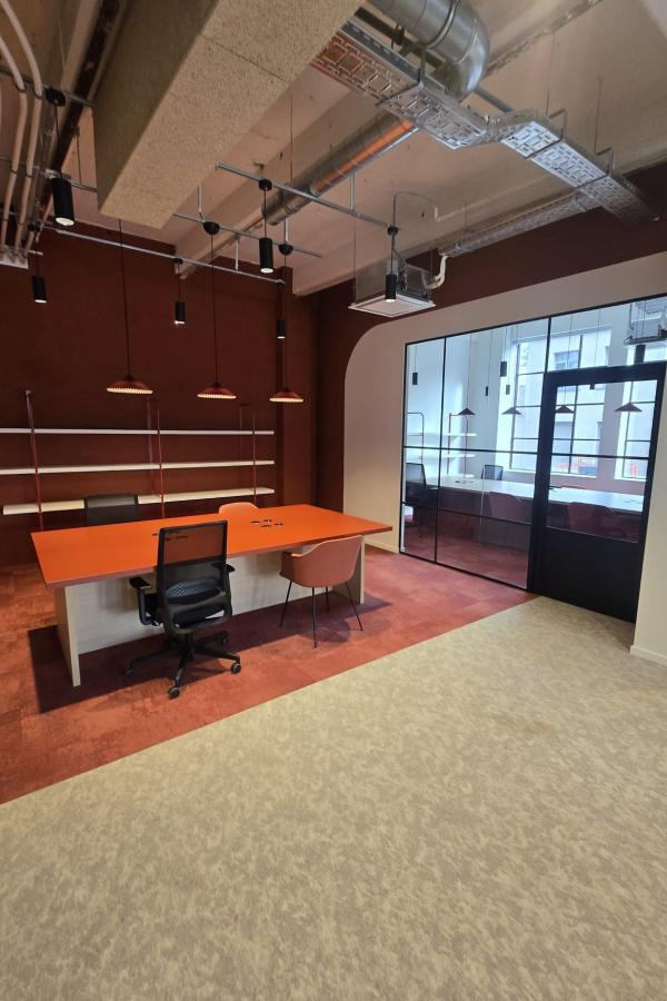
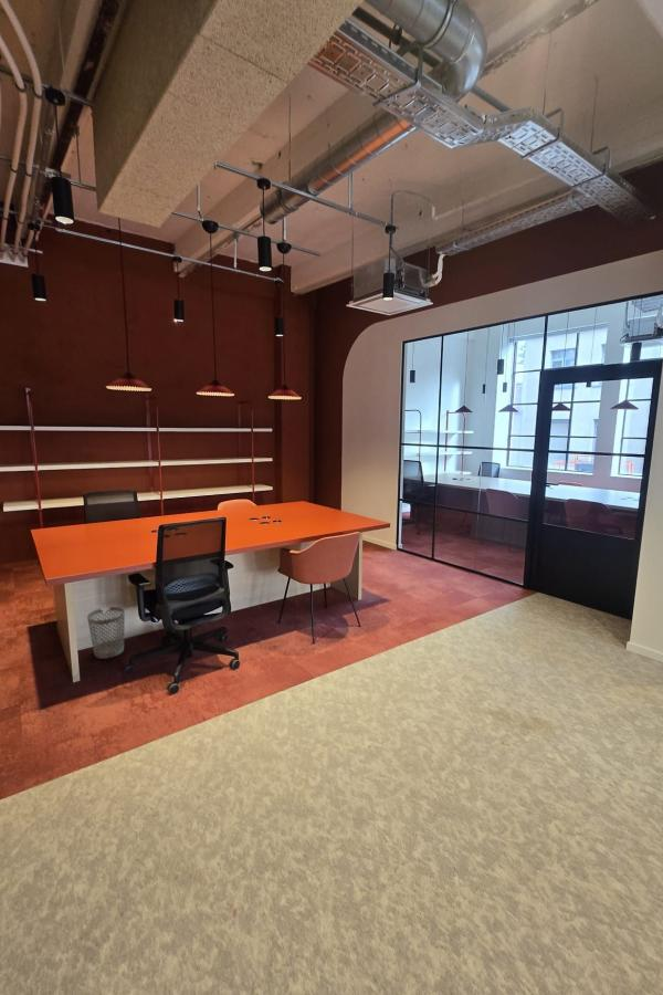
+ wastebasket [86,606,126,660]
